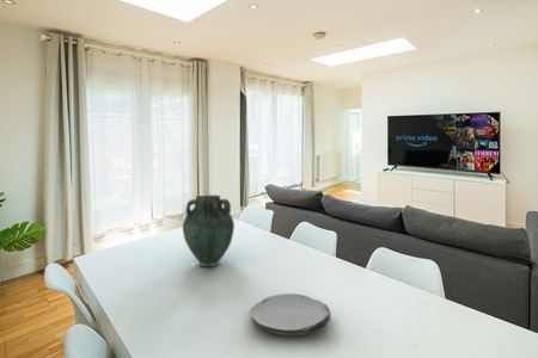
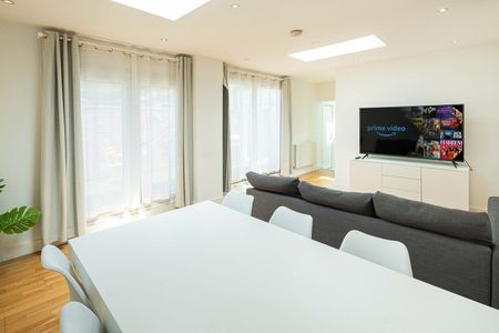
- vase [182,195,236,267]
- plate [250,292,331,337]
